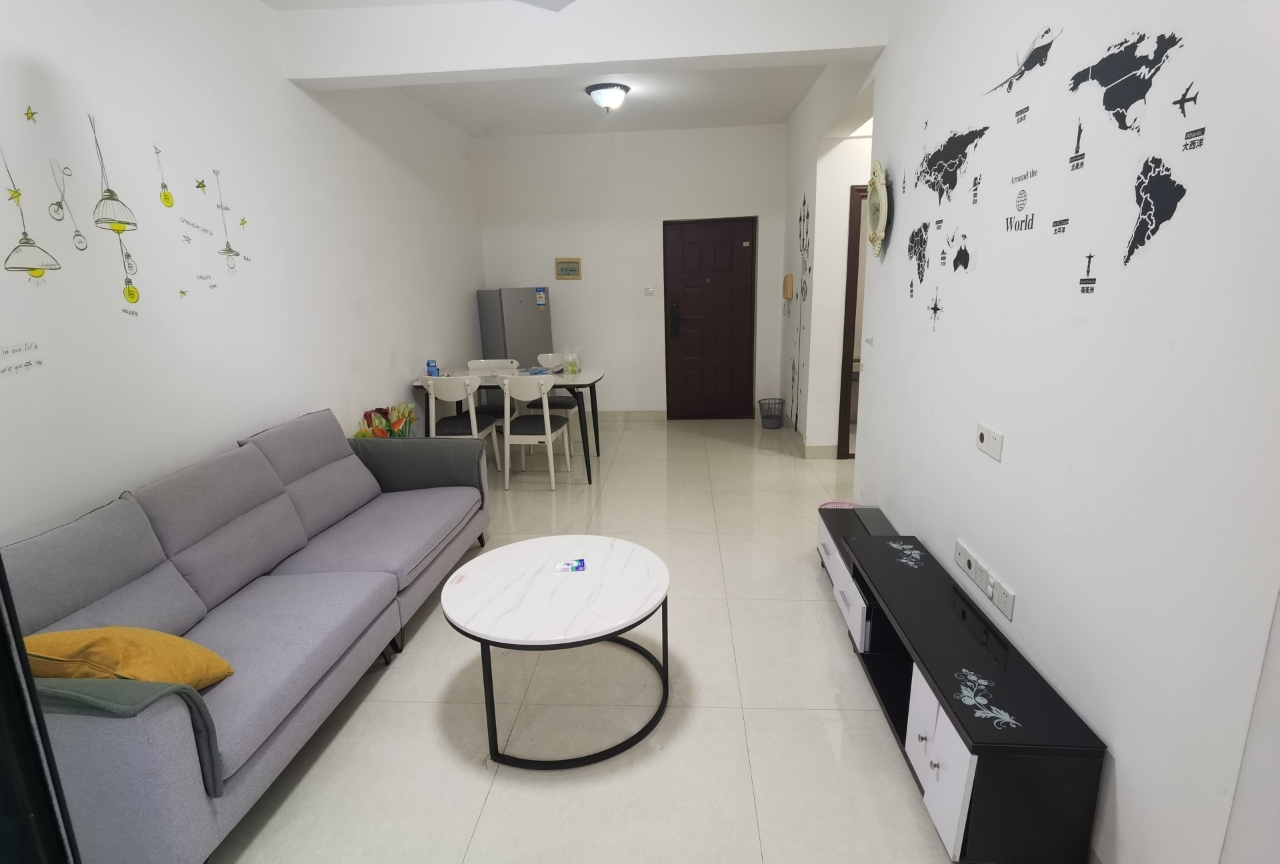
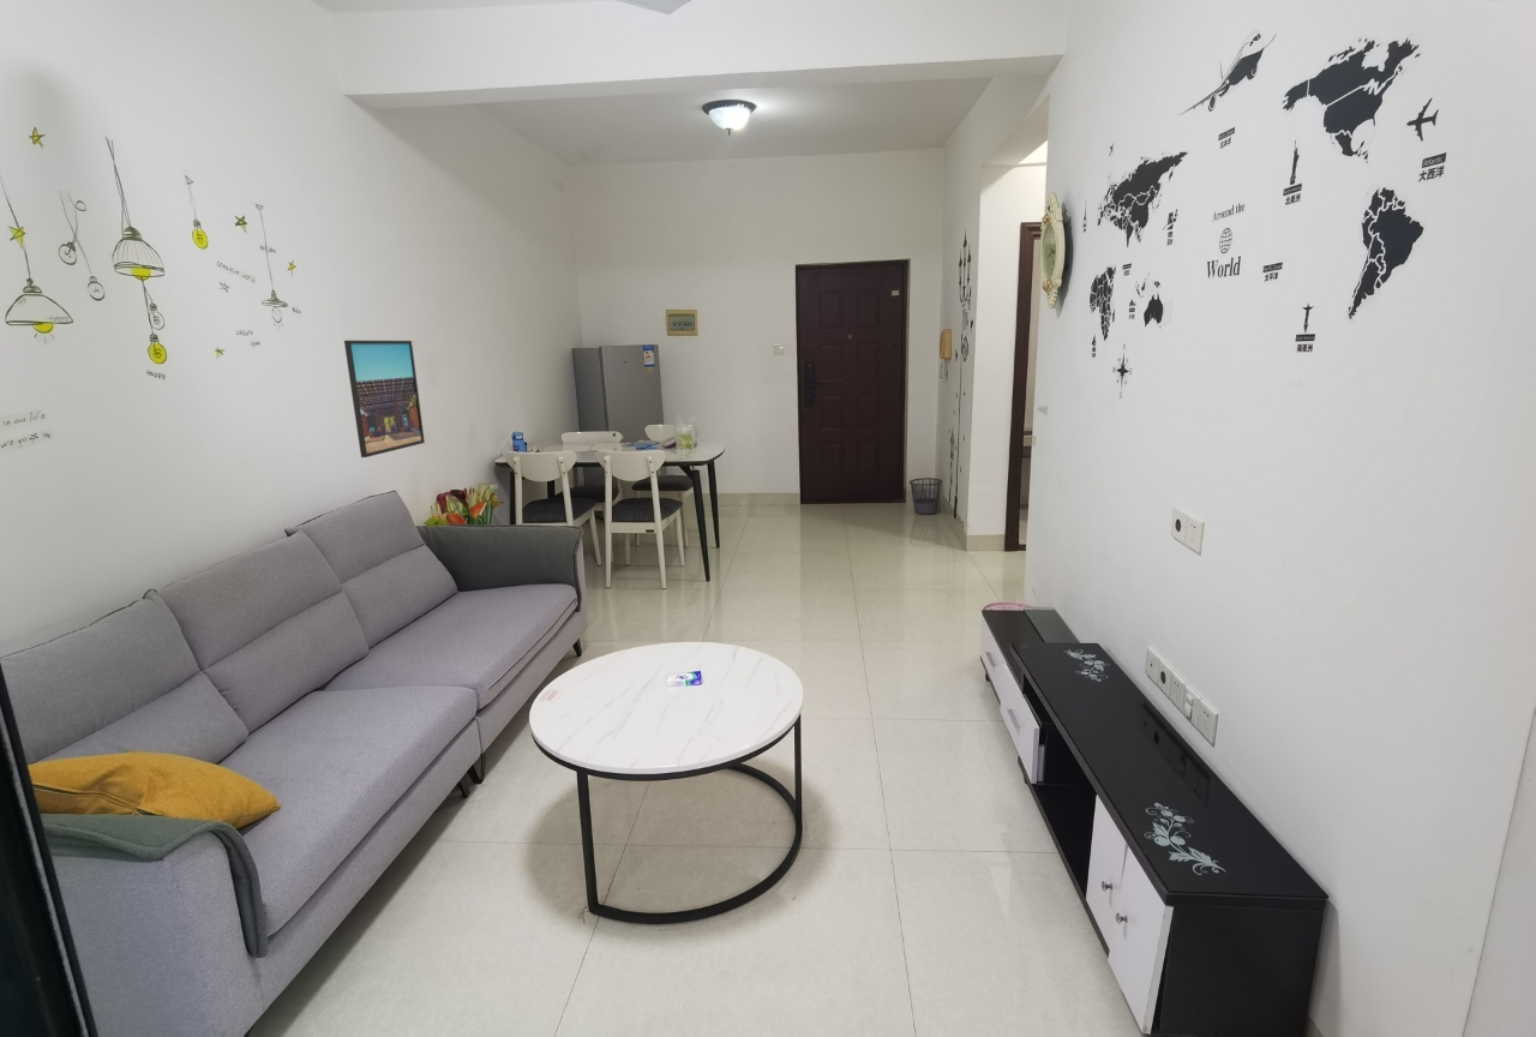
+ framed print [343,340,426,458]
